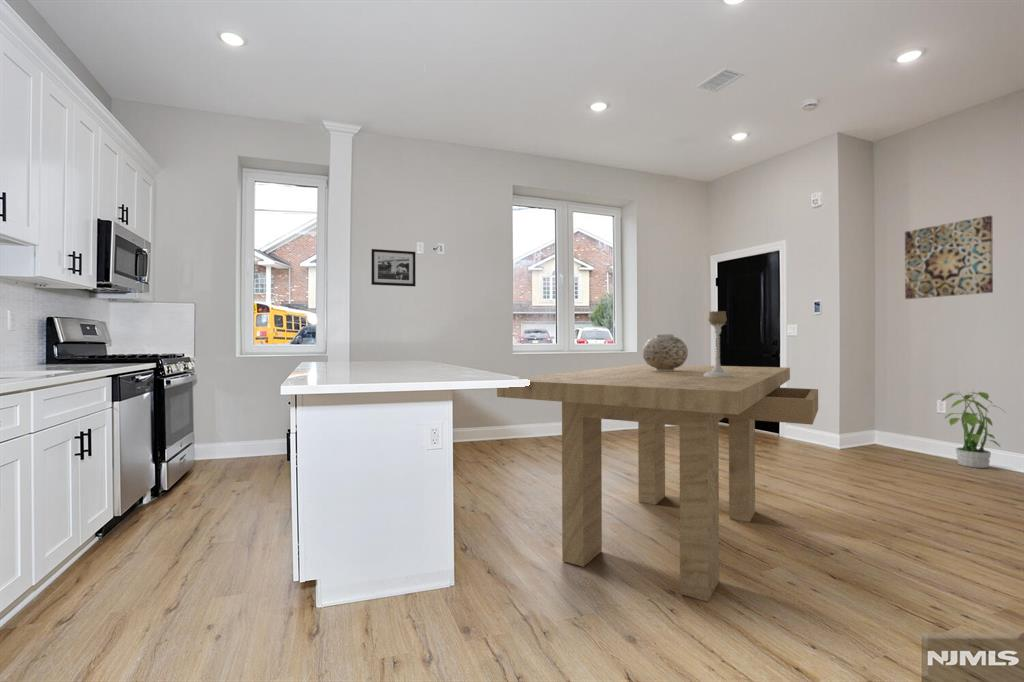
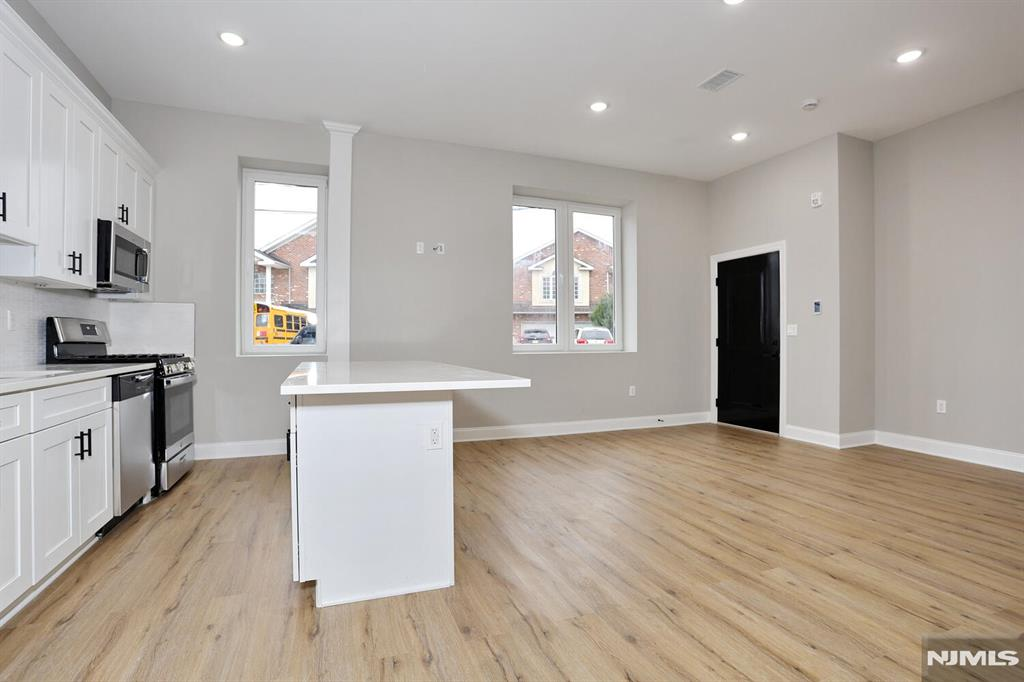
- potted plant [940,389,1006,469]
- candle holder [703,310,733,377]
- dining table [496,363,819,603]
- vase [642,333,689,371]
- wall art [904,215,994,300]
- picture frame [370,248,417,287]
